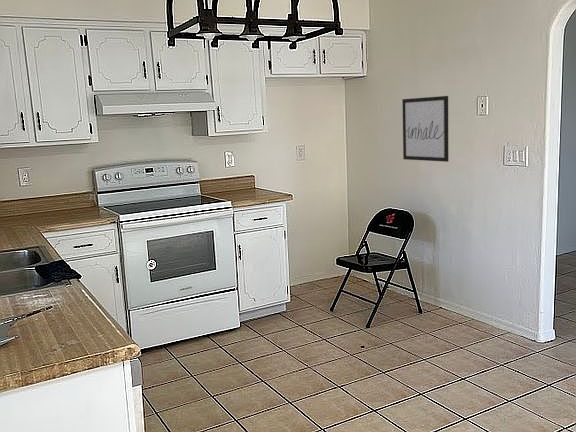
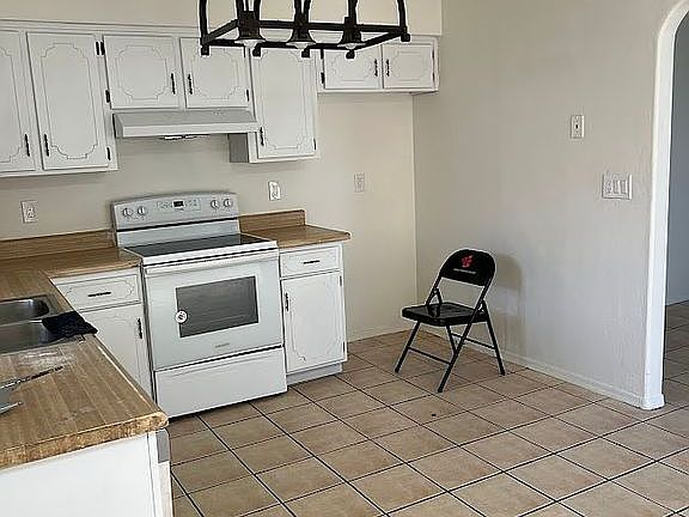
- wall art [401,95,449,163]
